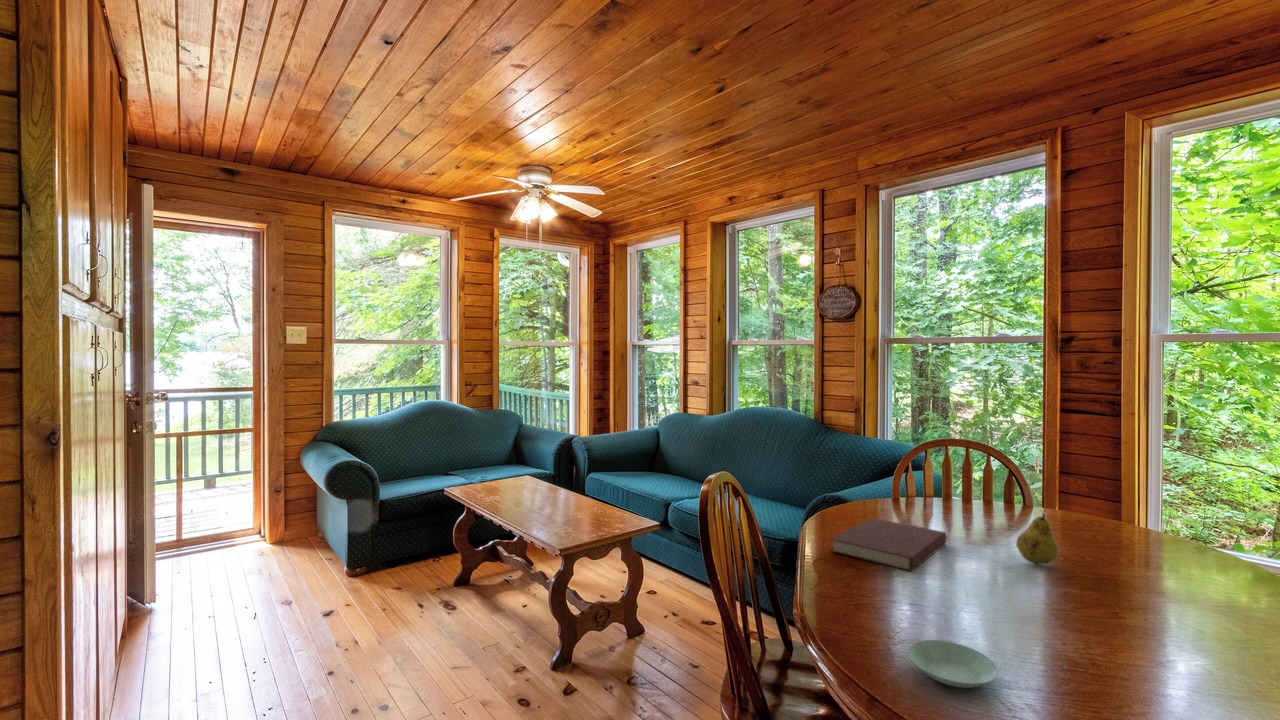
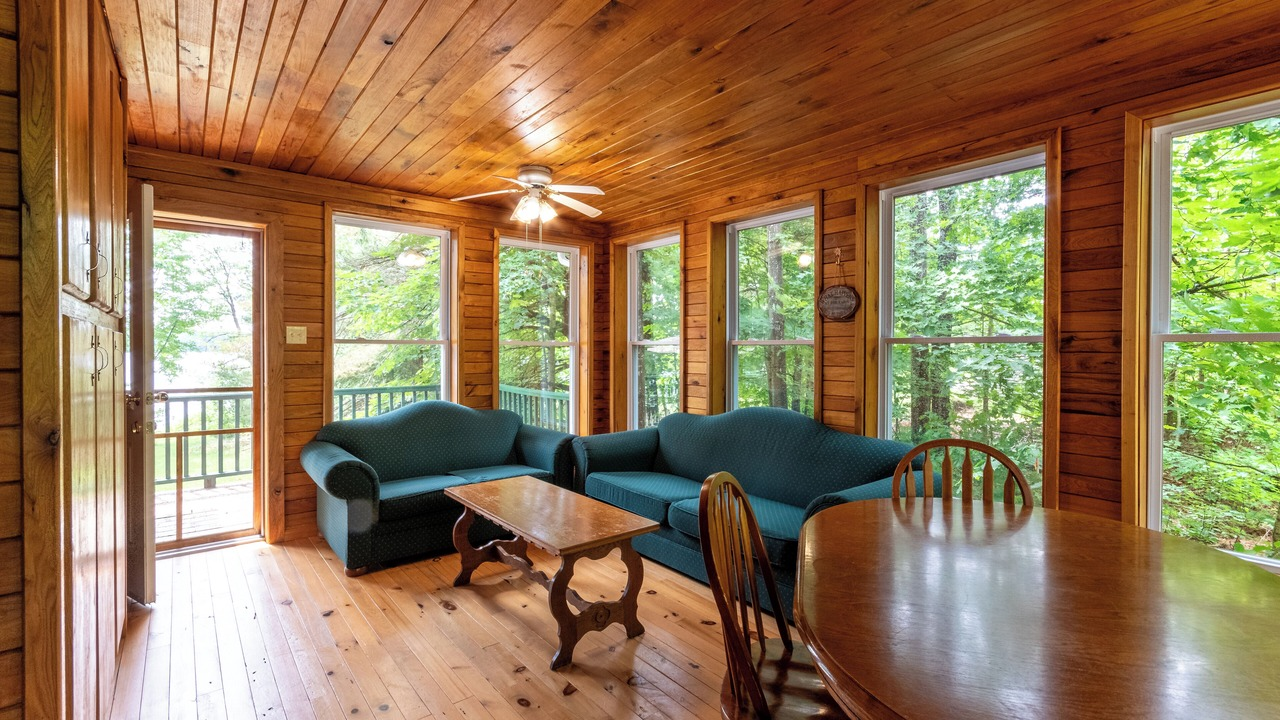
- saucer [907,639,999,689]
- notebook [830,517,948,572]
- fruit [1015,512,1059,566]
